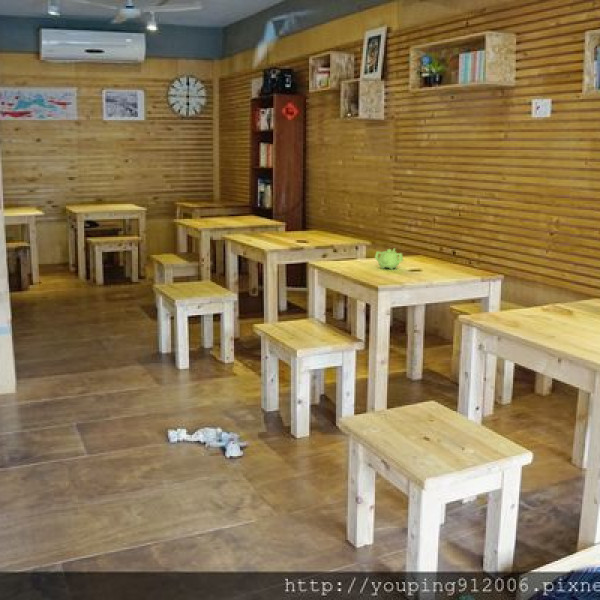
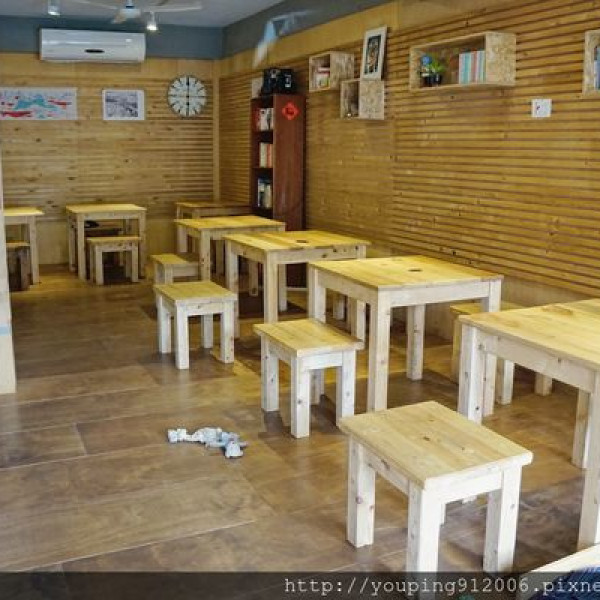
- teapot [374,247,404,270]
